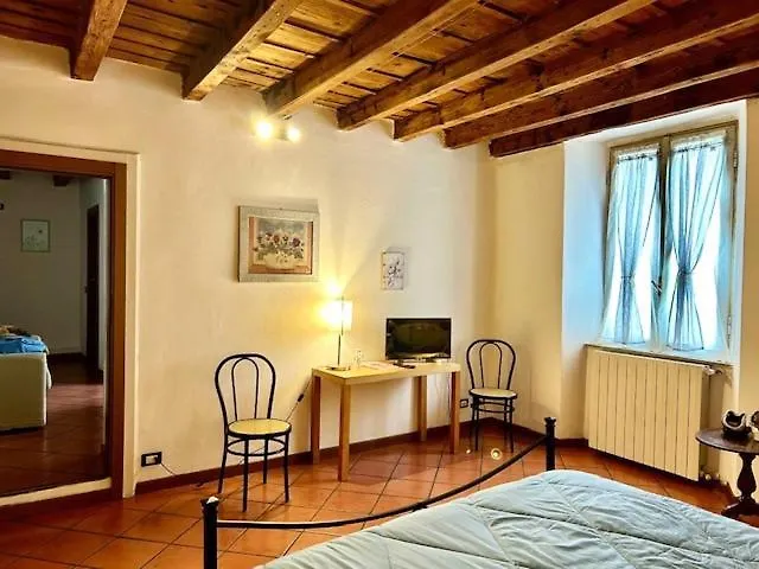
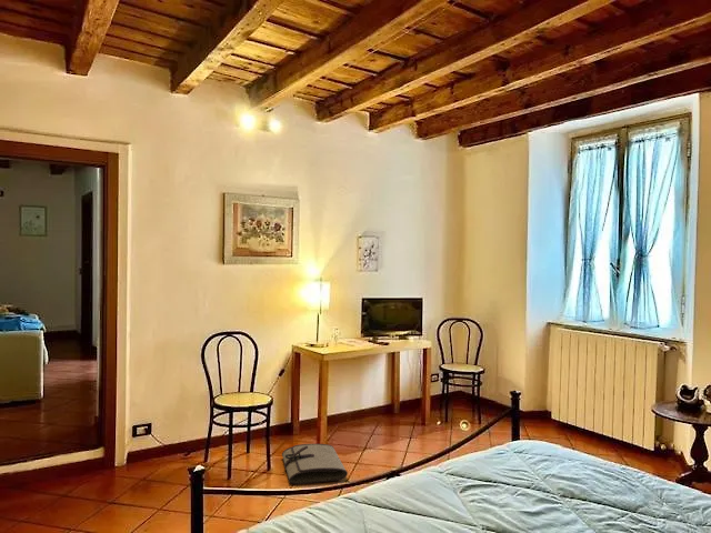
+ tool roll [281,443,349,485]
